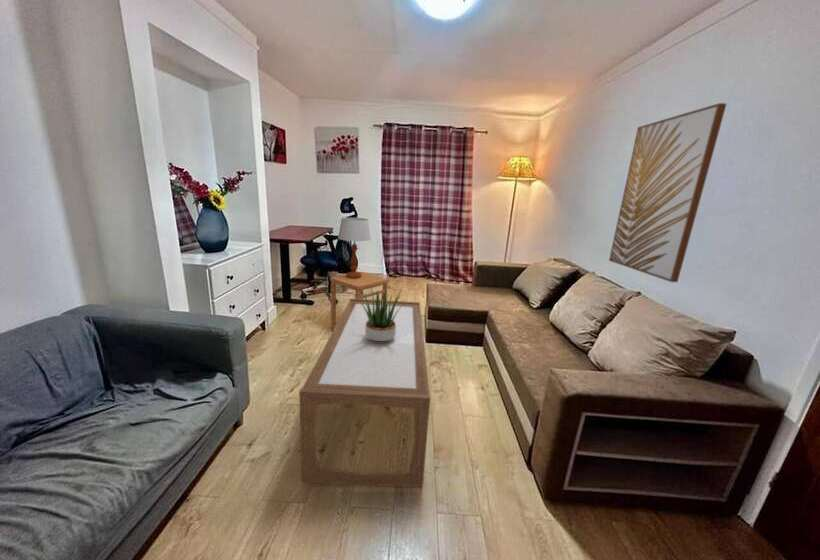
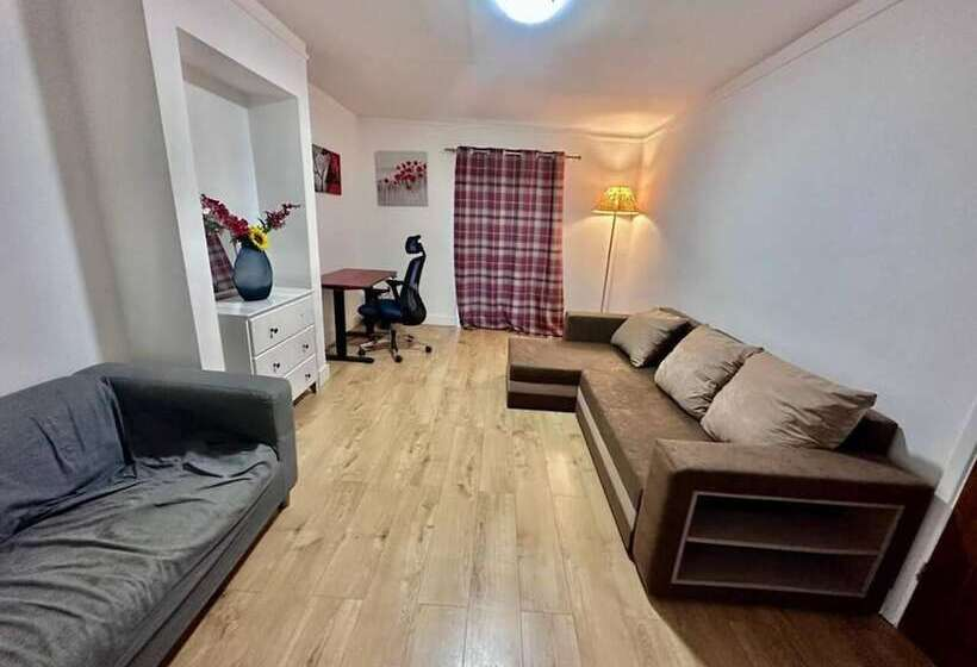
- coffee table [298,298,431,488]
- potted plant [360,287,403,342]
- table lamp [337,217,372,279]
- side table [329,271,390,331]
- wall art [608,102,727,283]
